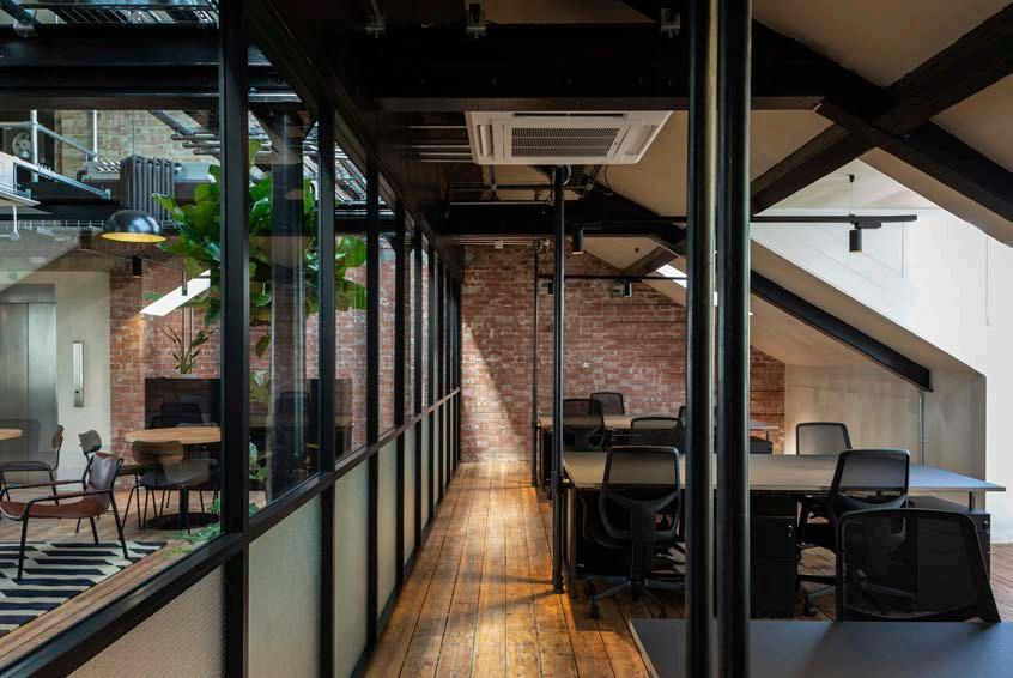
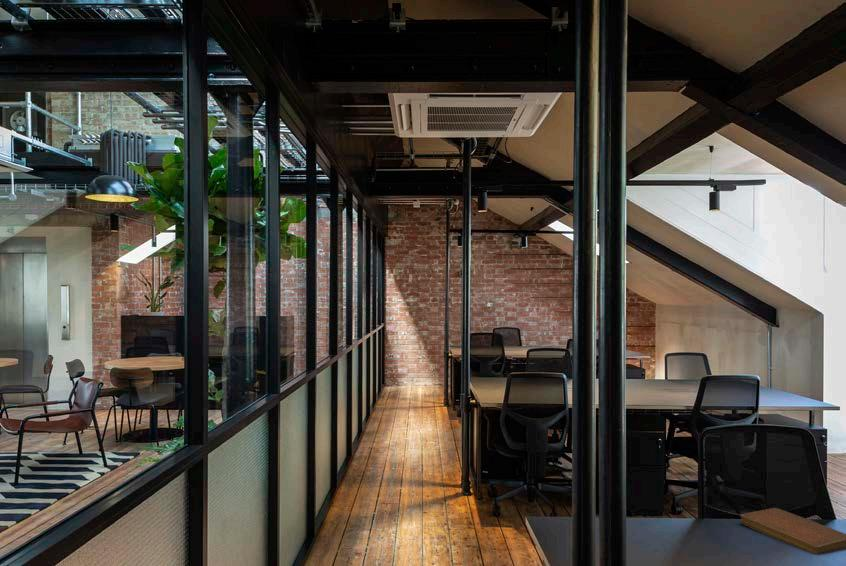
+ notebook [739,507,846,556]
